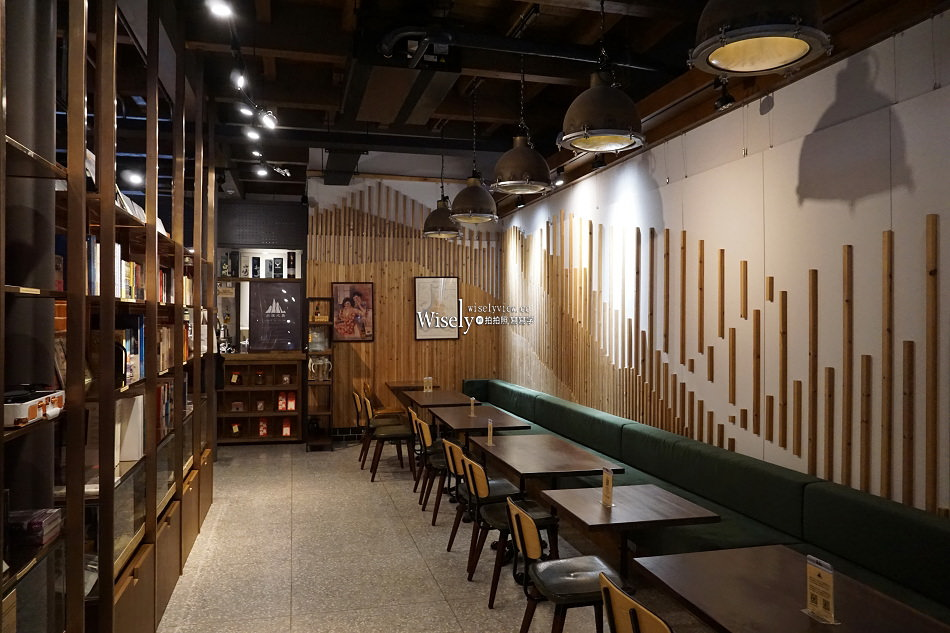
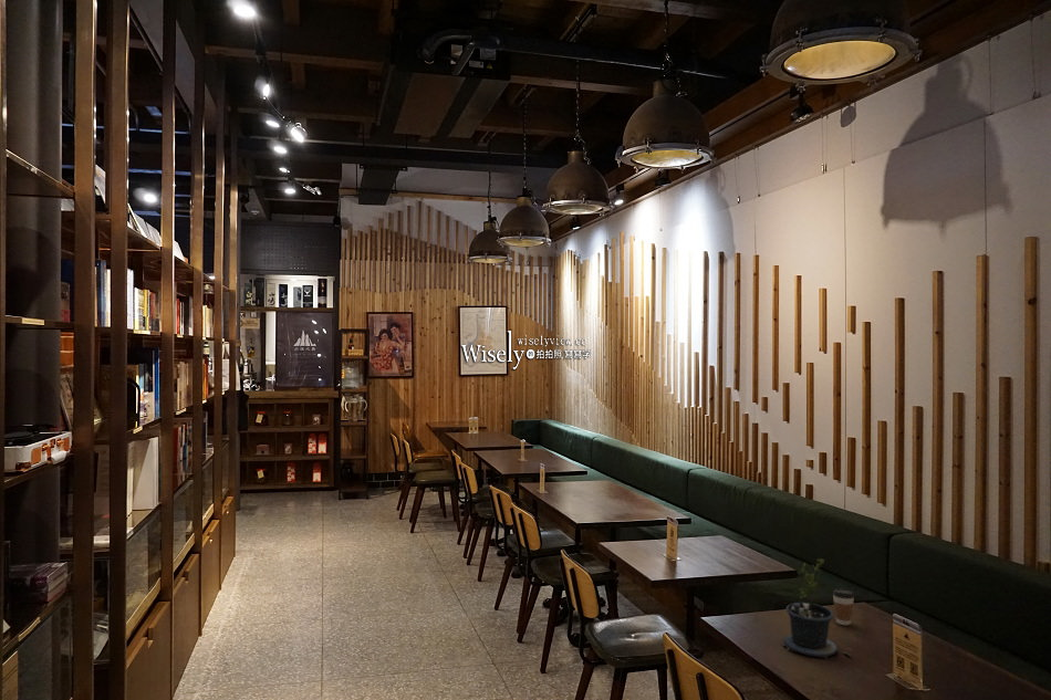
+ coffee cup [832,588,855,626]
+ potted plant [783,557,853,660]
